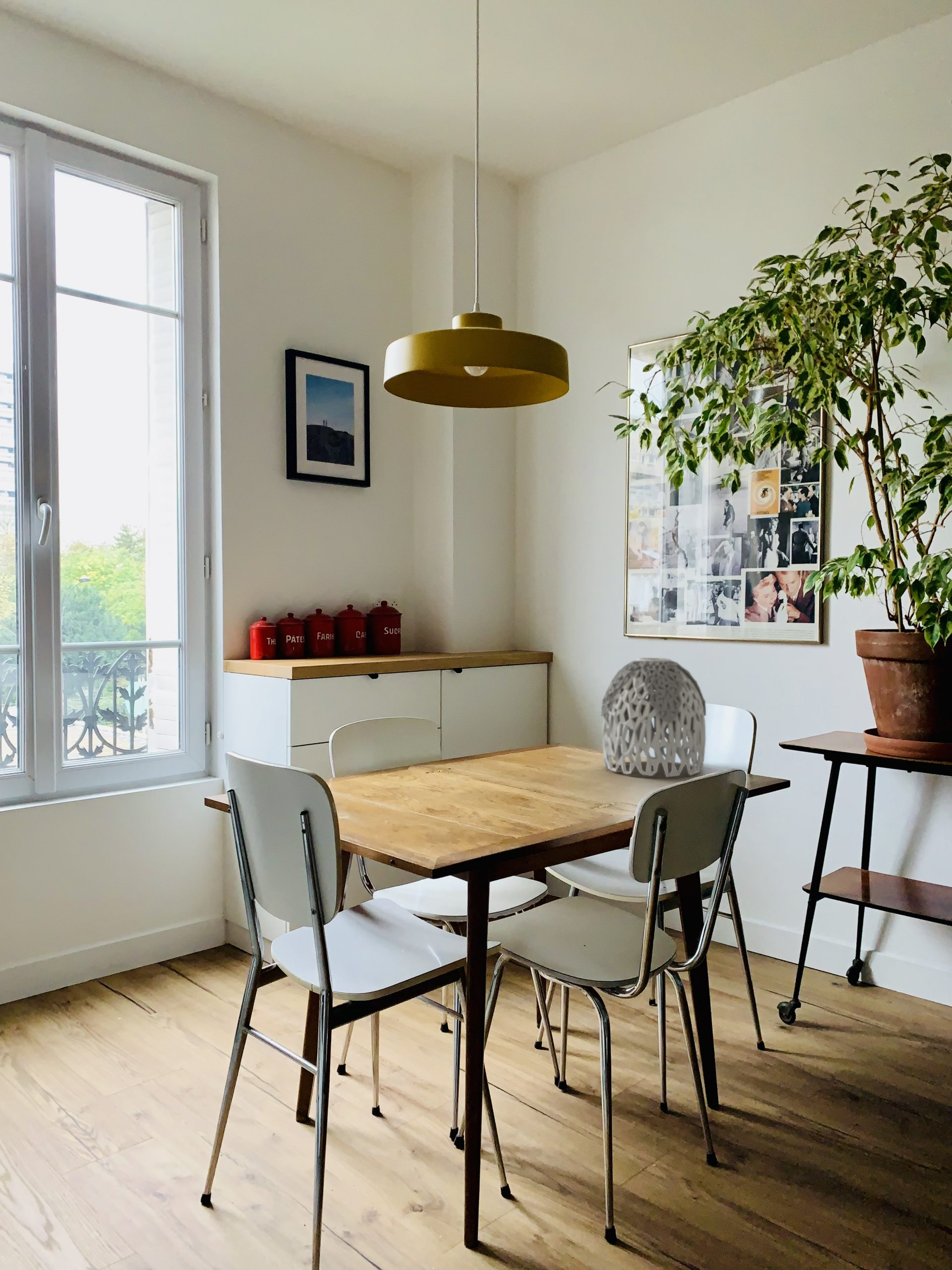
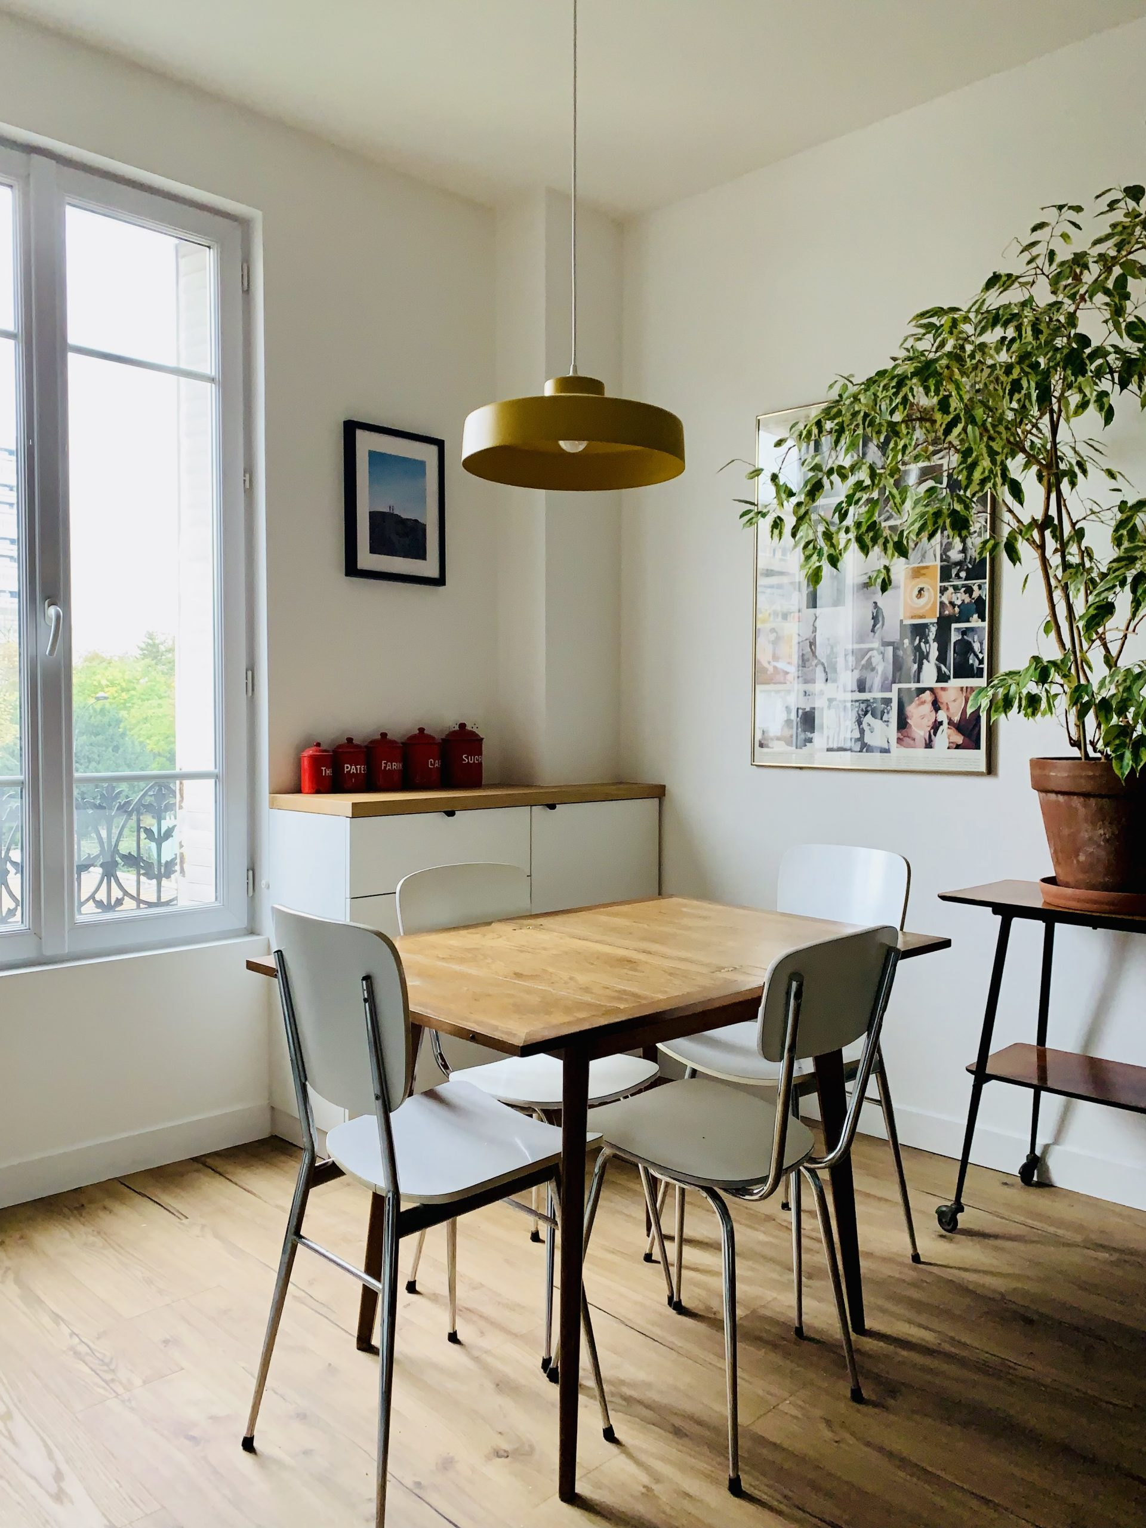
- vase [600,657,707,778]
